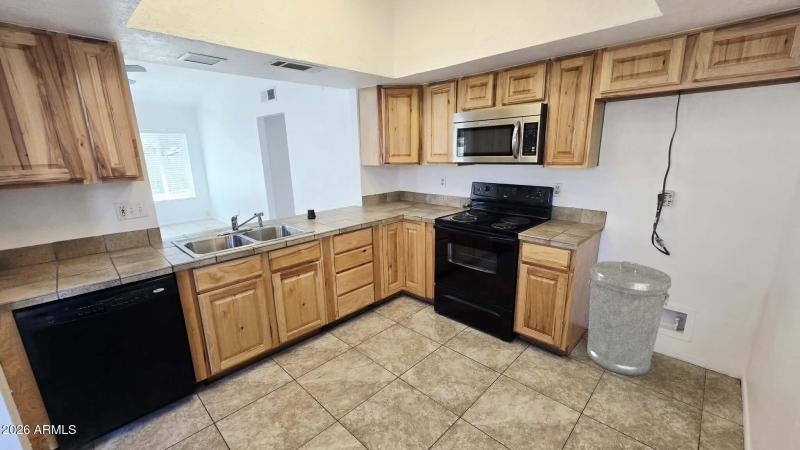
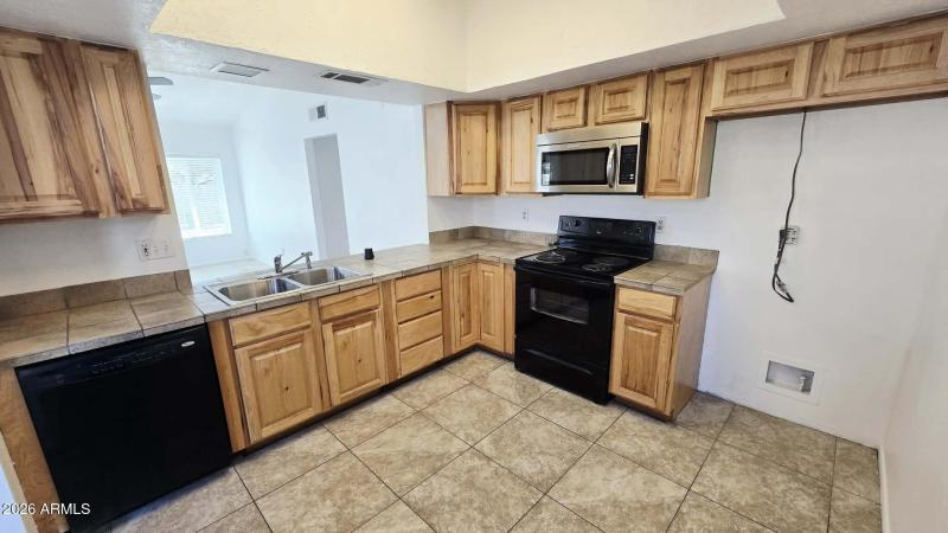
- trash can [586,260,672,377]
